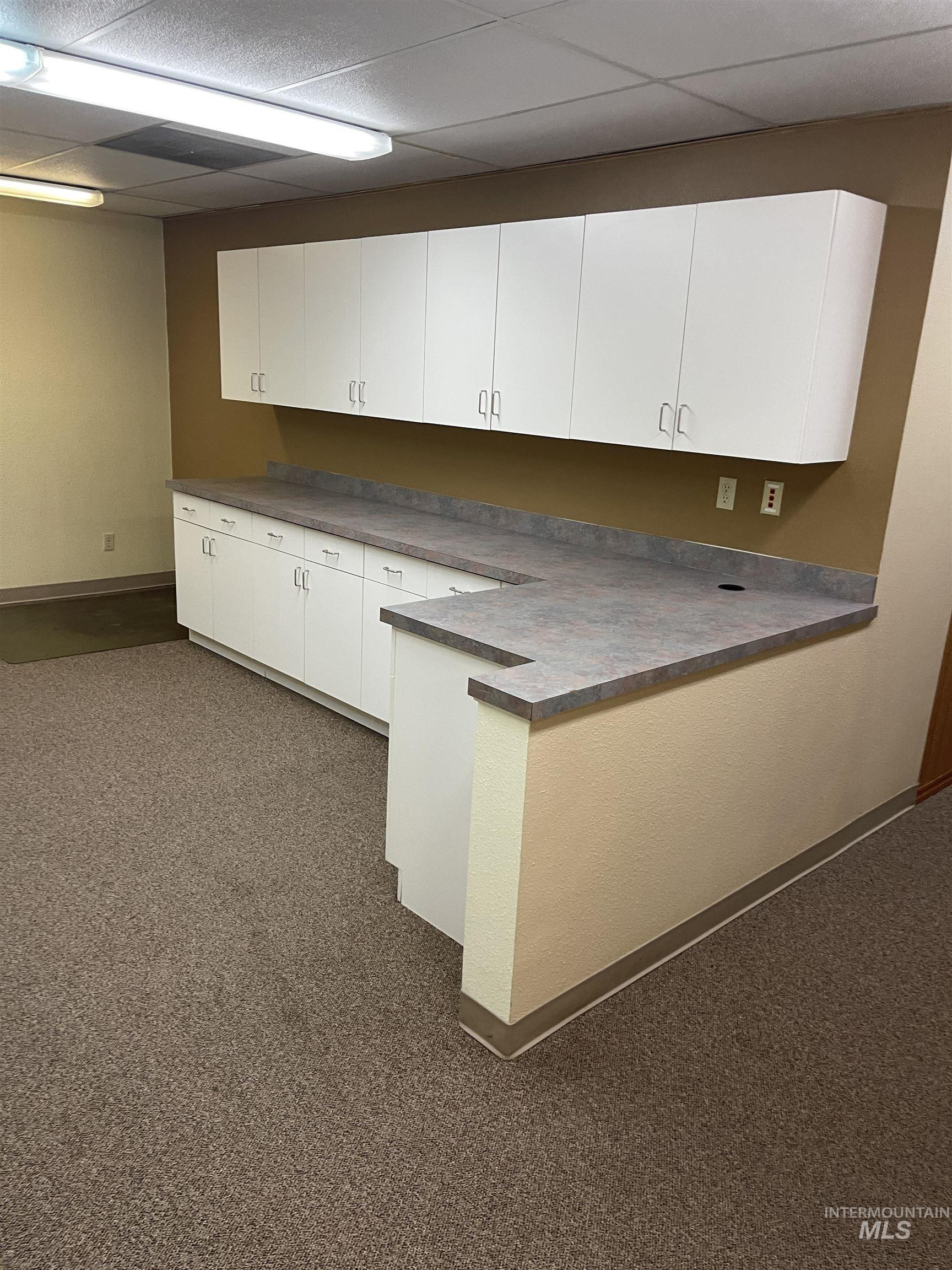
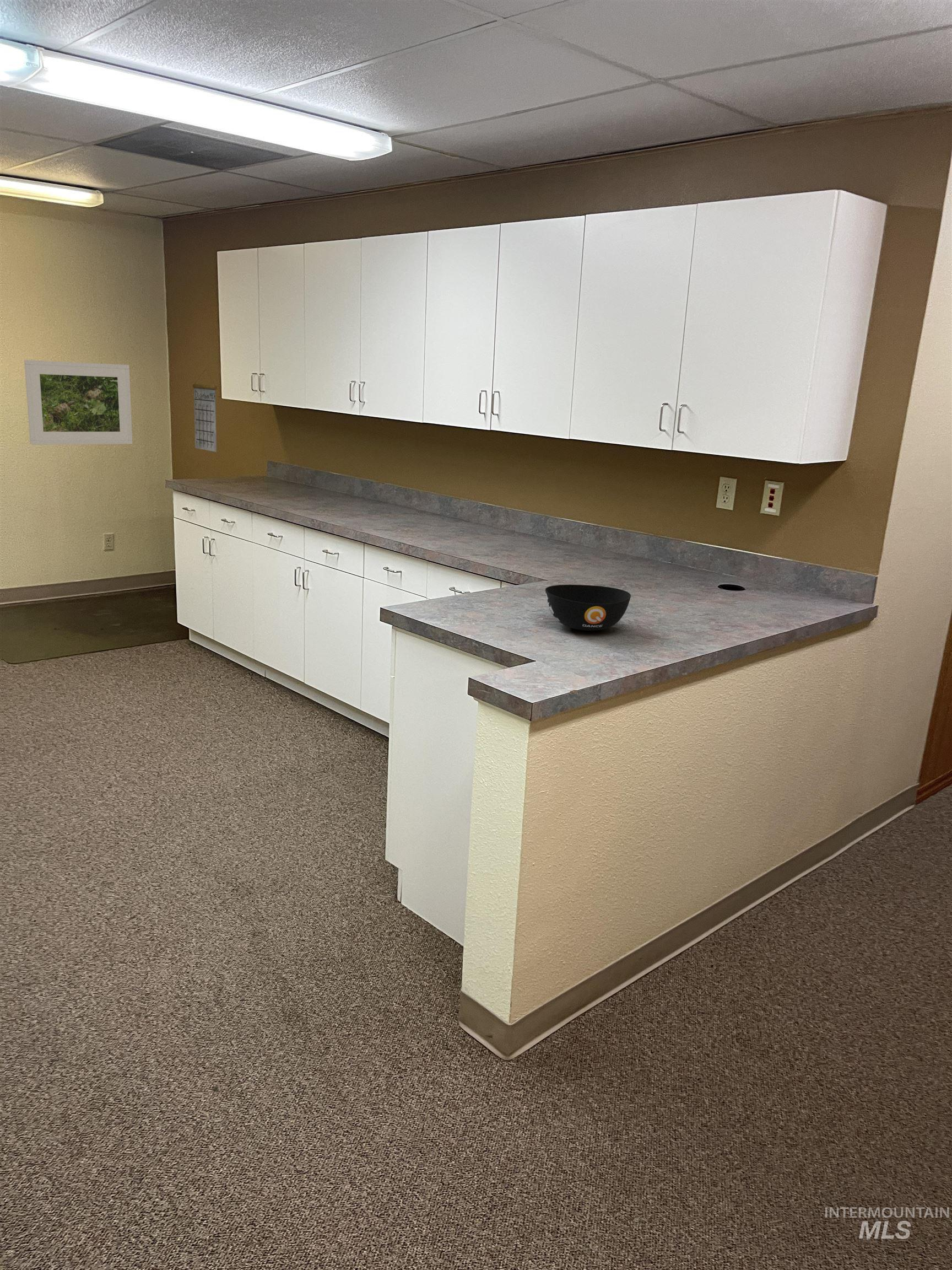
+ bowl [545,584,631,631]
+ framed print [24,359,133,445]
+ calendar [192,369,218,453]
